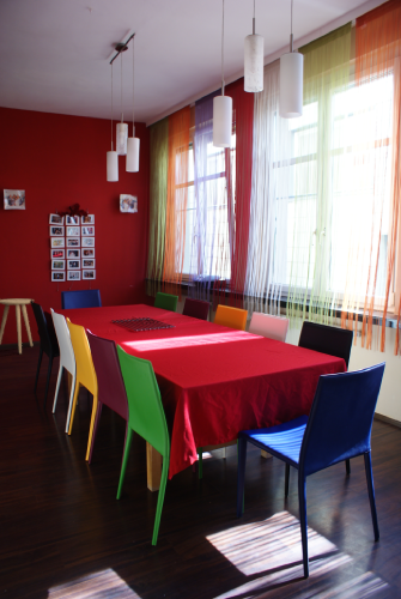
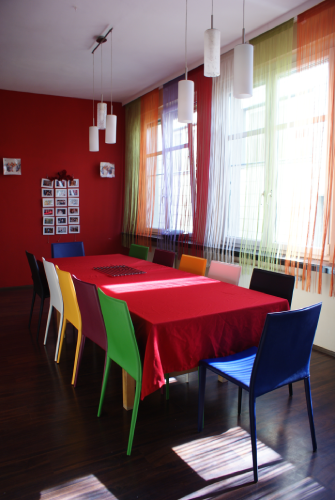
- side table [0,298,35,355]
